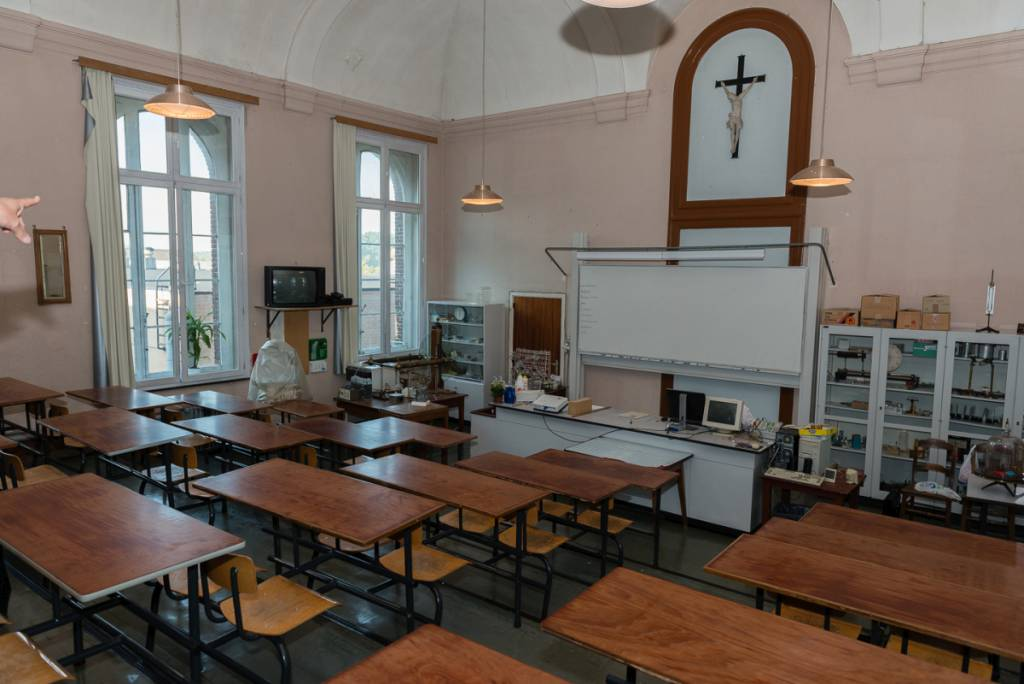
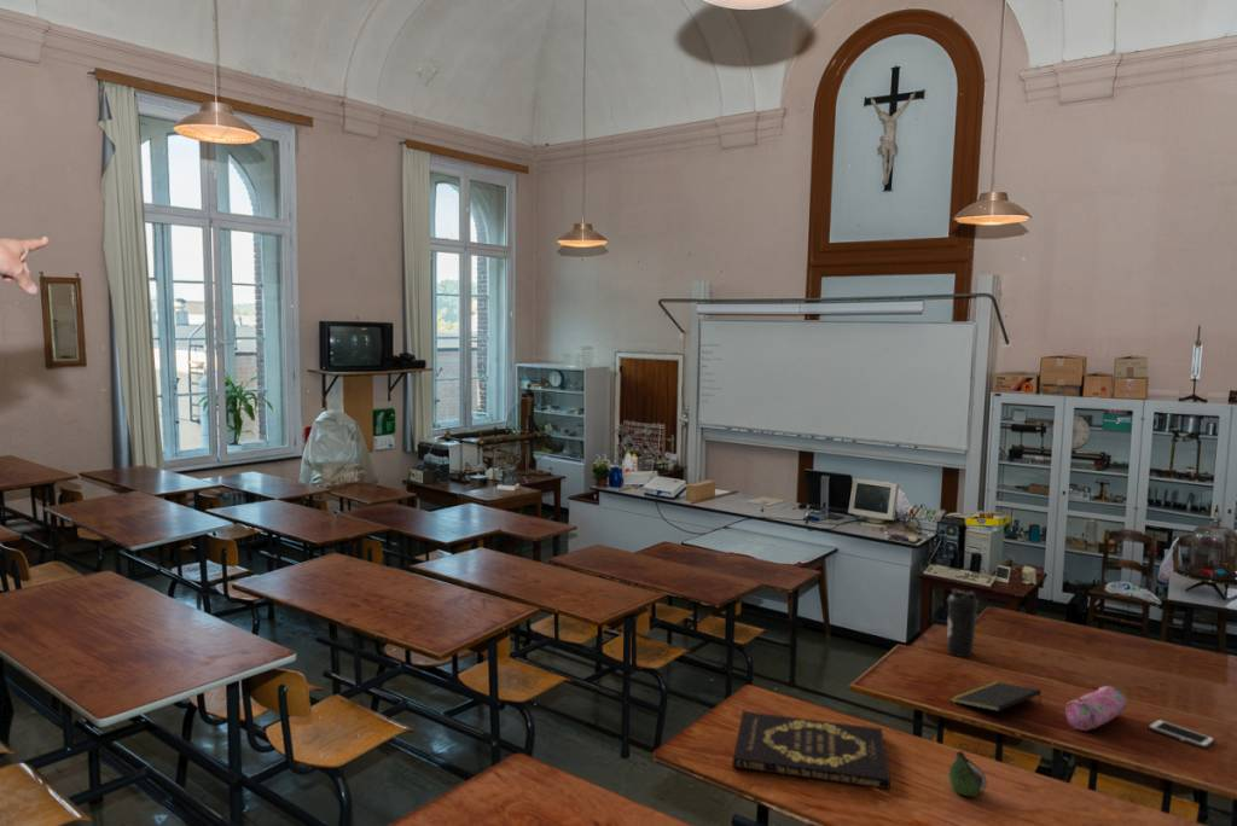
+ fruit [948,750,988,797]
+ book [731,710,892,790]
+ cell phone [1148,719,1216,750]
+ pencil case [1064,685,1128,732]
+ notepad [948,680,1043,712]
+ water bottle [946,588,980,658]
